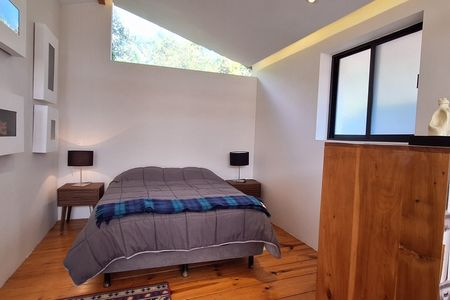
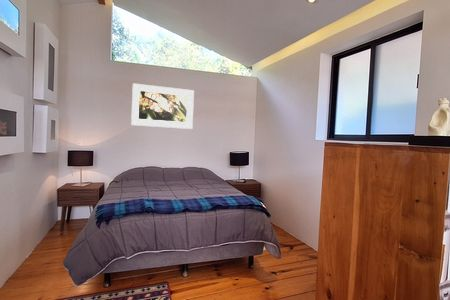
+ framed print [130,82,195,130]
